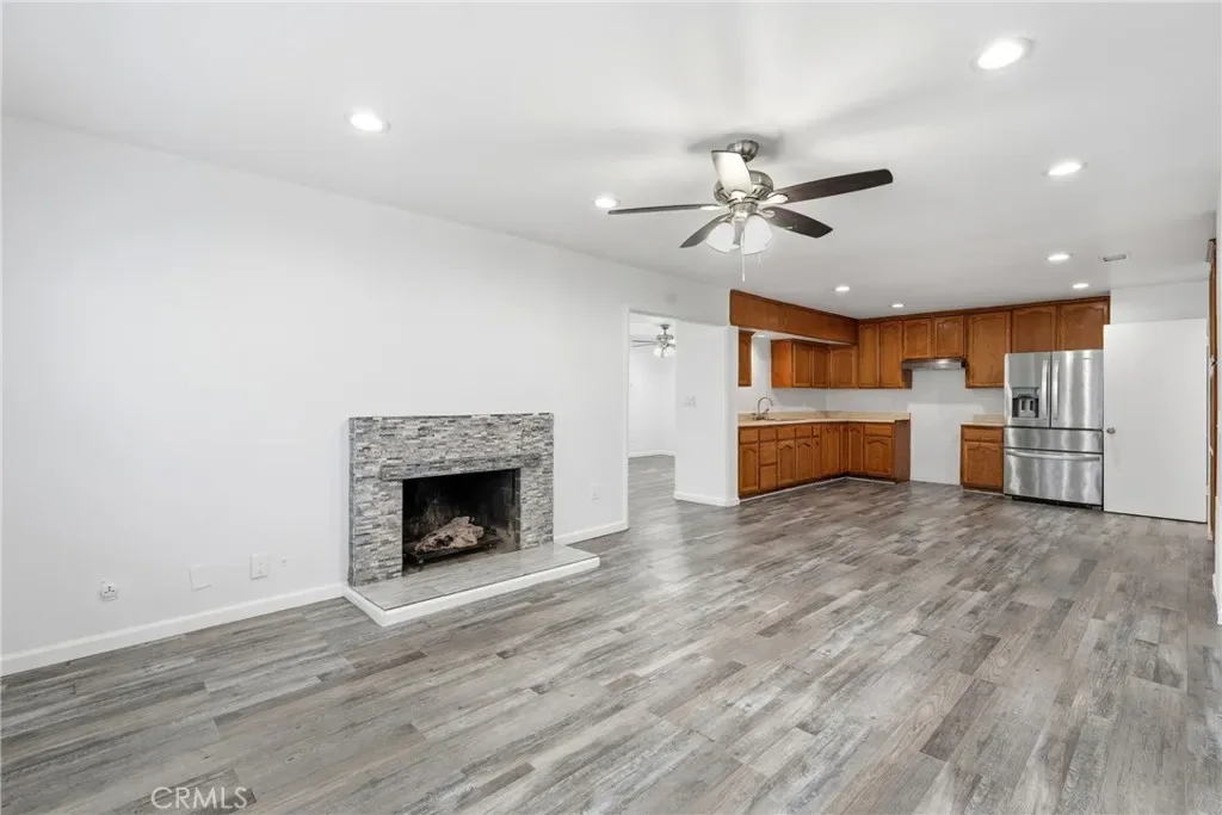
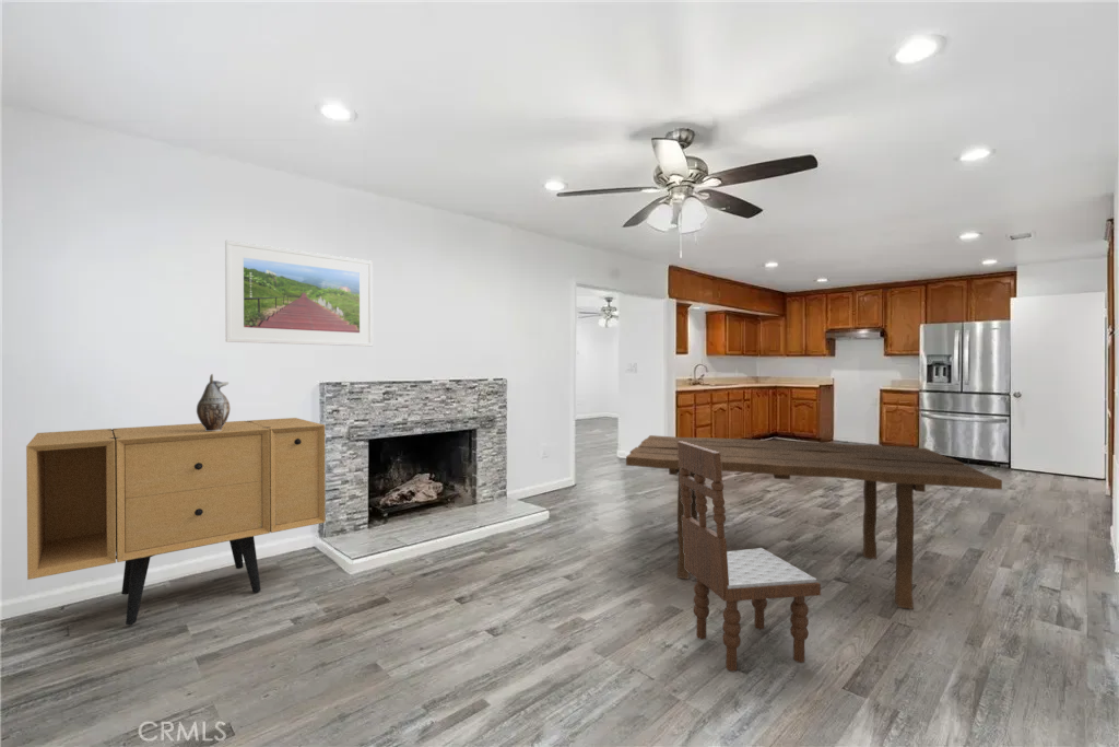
+ dining chair [678,441,822,673]
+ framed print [224,240,374,348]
+ sideboard [25,417,327,626]
+ dining table [625,434,1003,610]
+ decorative vase [196,373,231,431]
